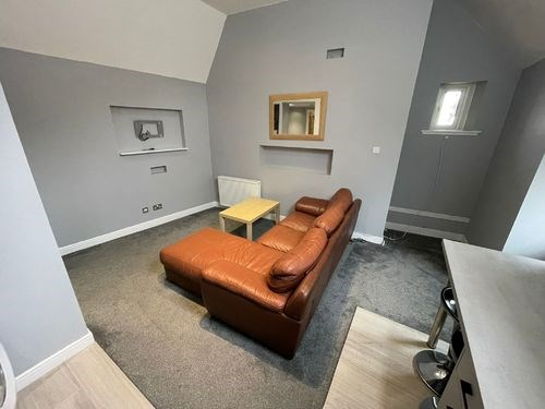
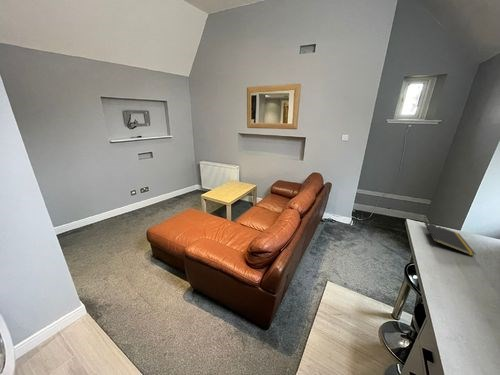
+ notepad [423,220,476,257]
